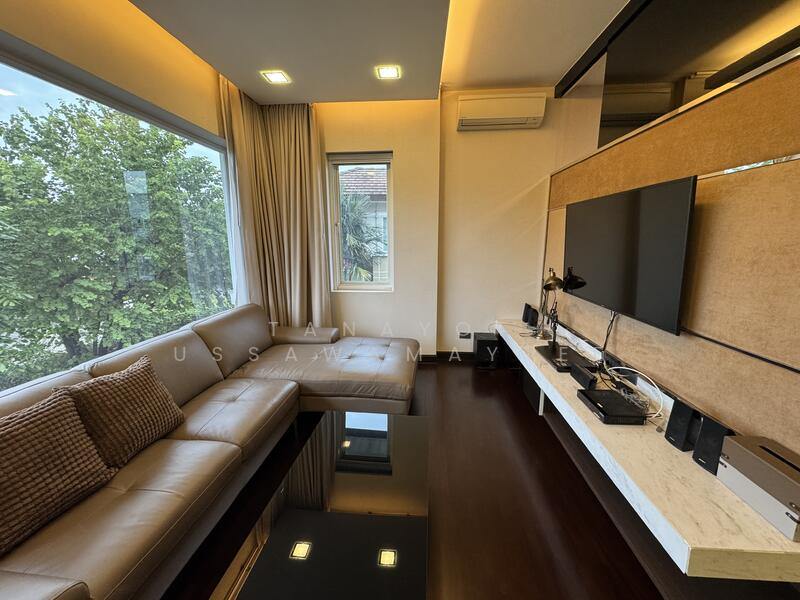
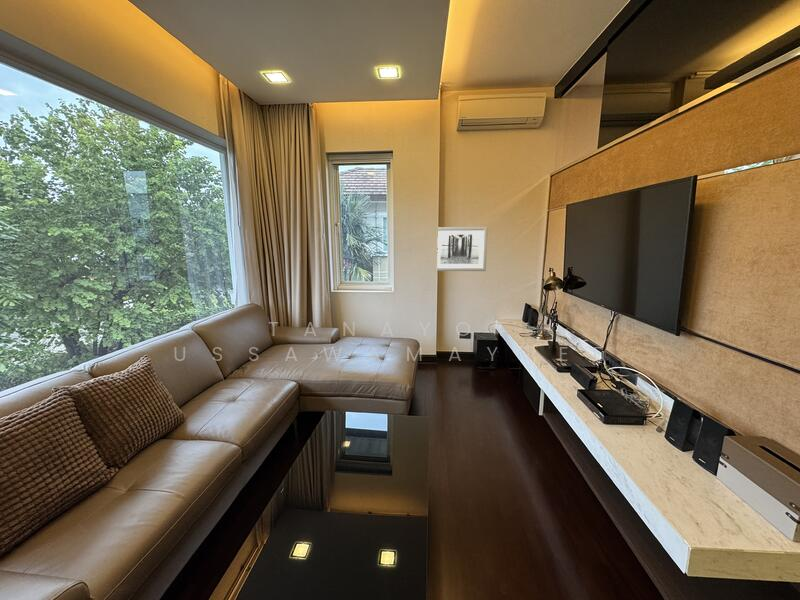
+ wall art [436,226,489,272]
